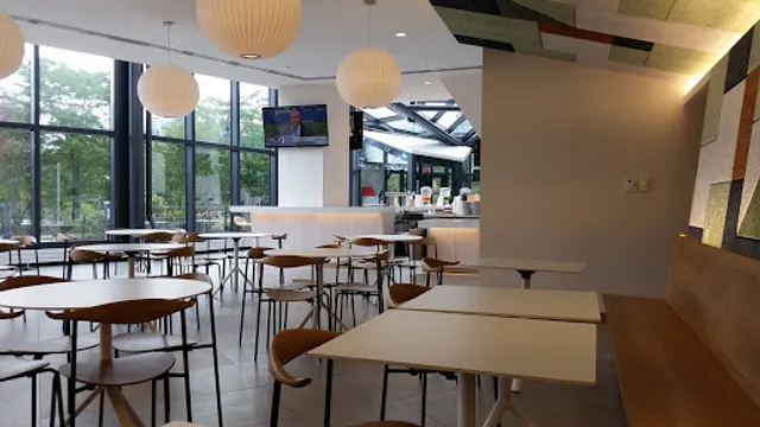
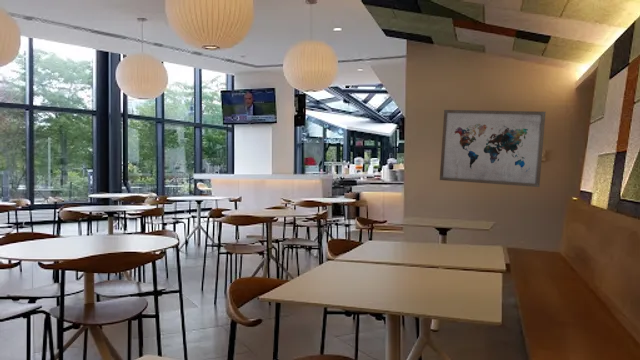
+ wall art [439,109,547,188]
